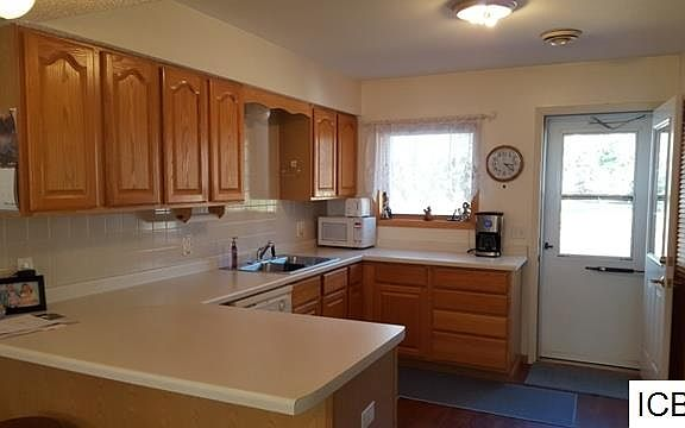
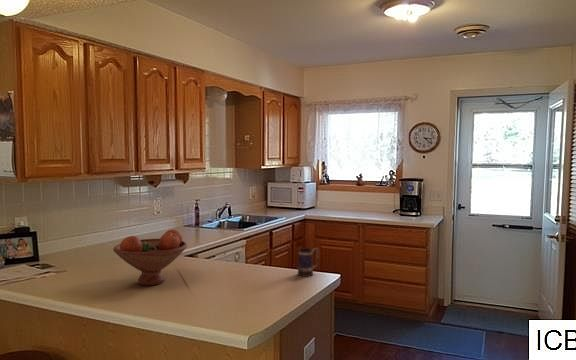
+ fruit bowl [112,228,188,286]
+ mug [297,247,320,278]
